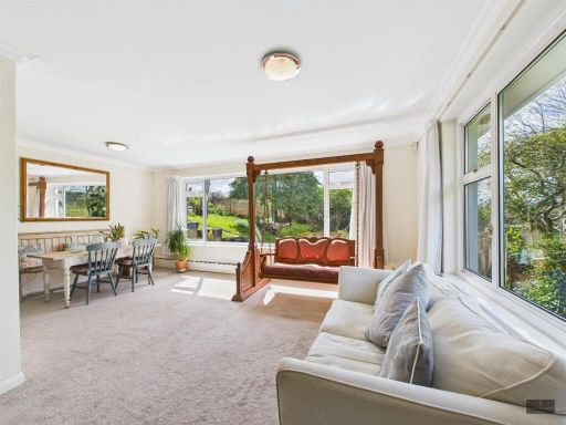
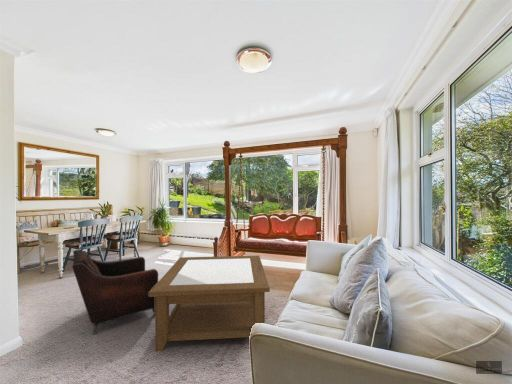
+ armchair [72,249,159,336]
+ coffee table [149,255,271,353]
